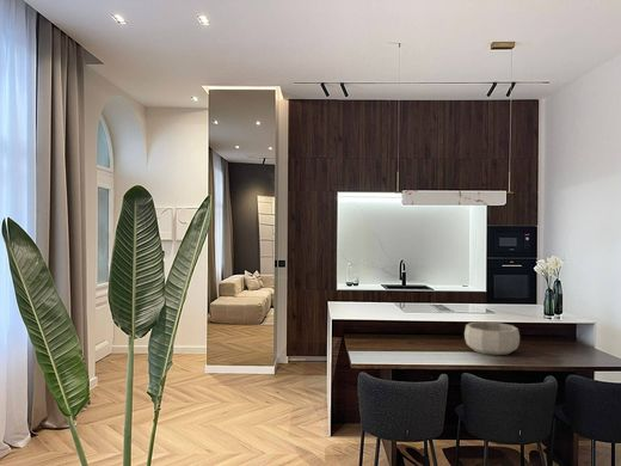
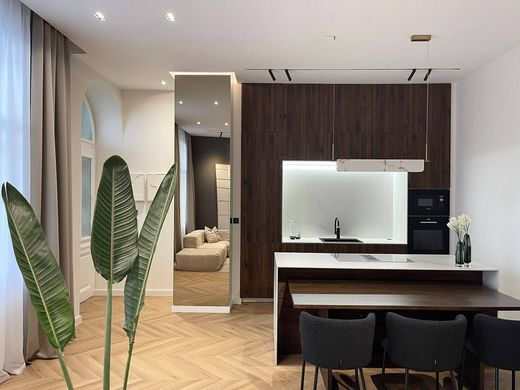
- decorative bowl [463,320,521,356]
